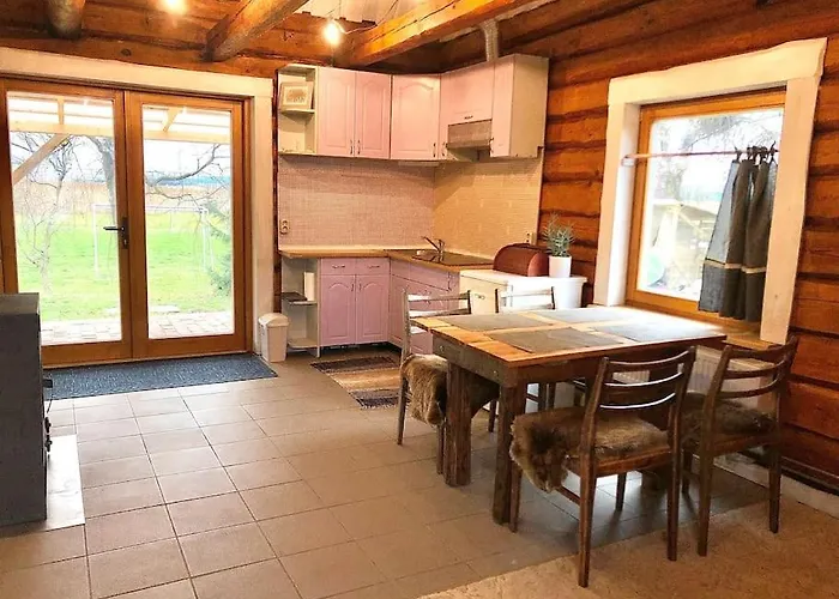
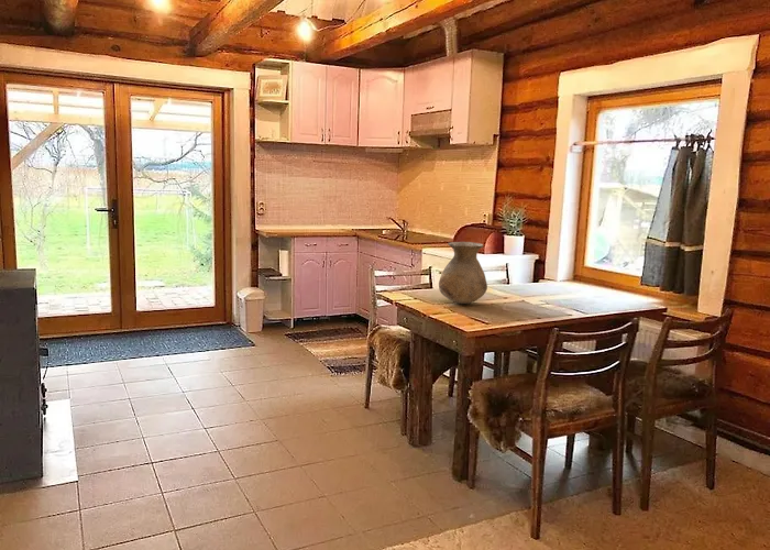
+ vase [438,241,488,305]
